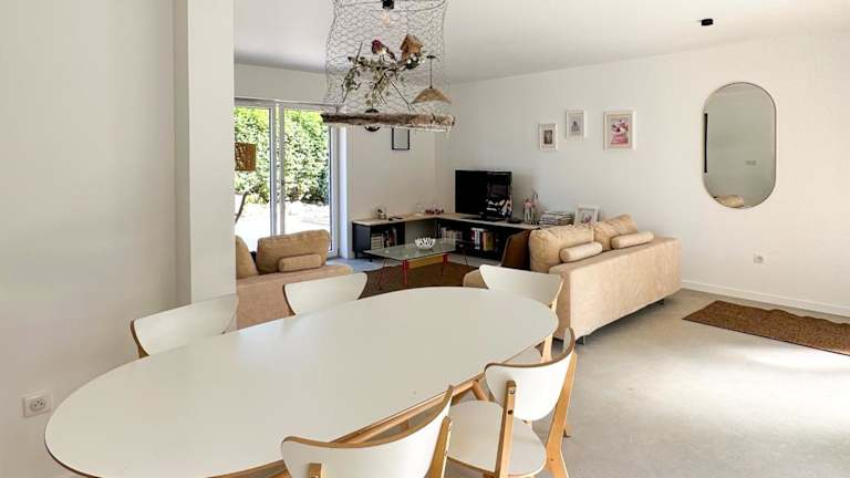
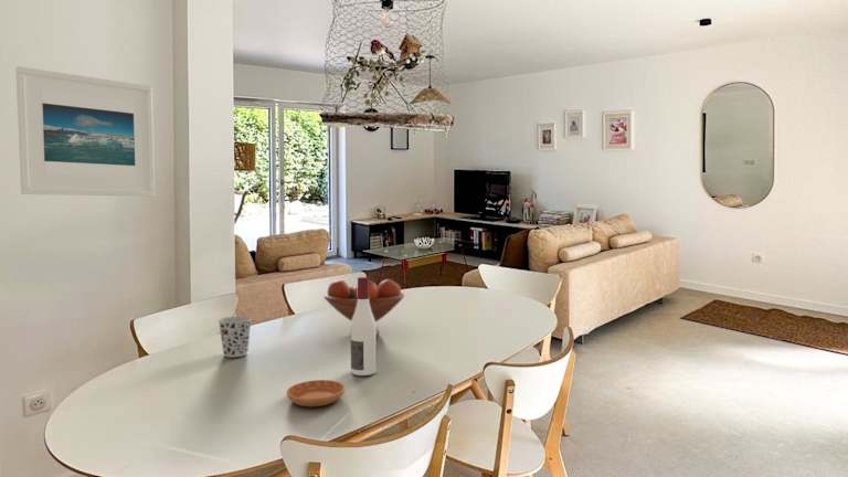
+ fruit bowl [324,278,405,338]
+ saucer [286,379,347,407]
+ alcohol [350,276,378,377]
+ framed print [14,65,156,198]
+ cup [218,315,253,359]
